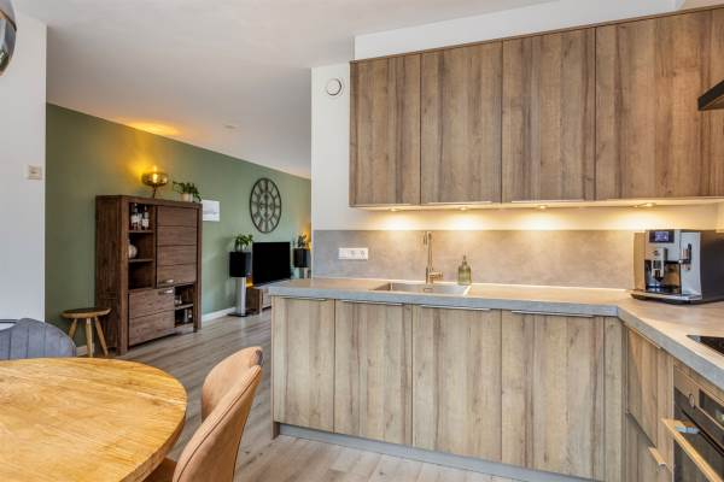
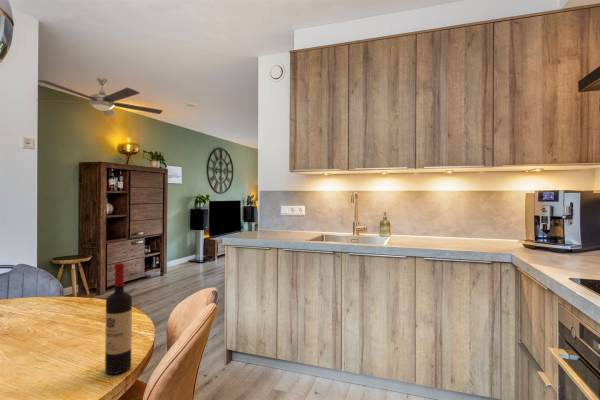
+ wine bottle [104,262,133,375]
+ electric fan [37,77,163,117]
